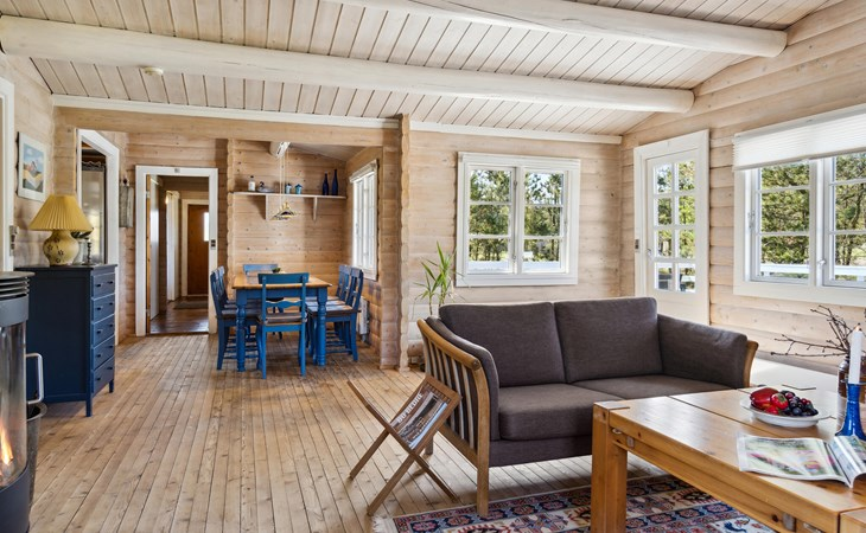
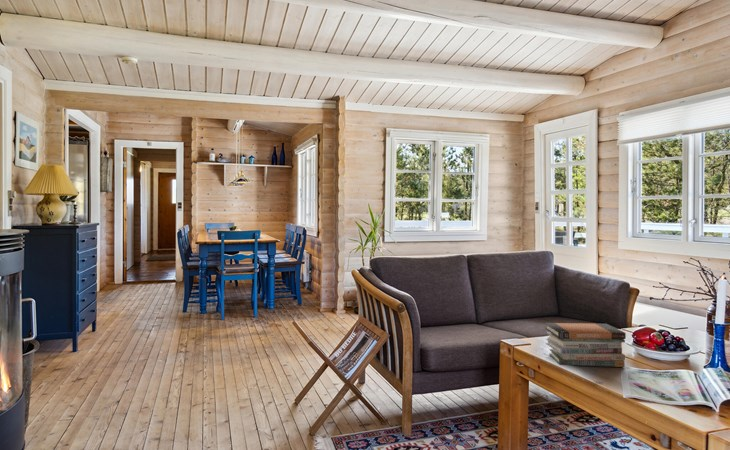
+ book stack [544,322,627,368]
